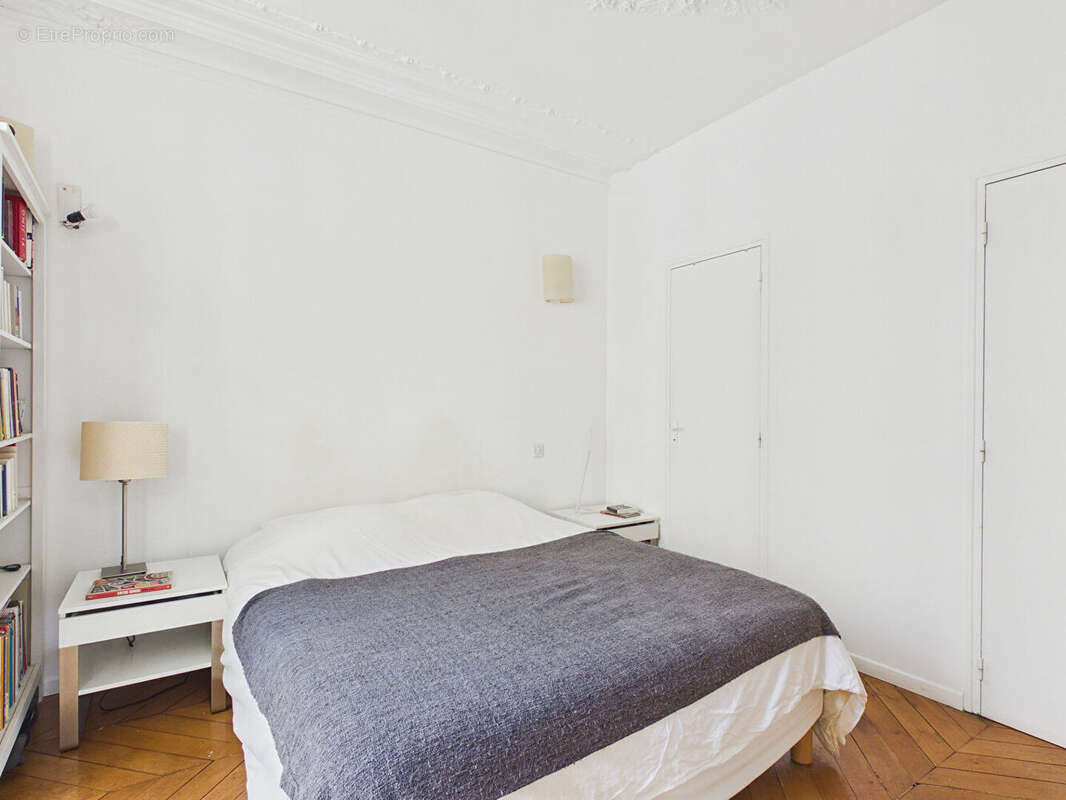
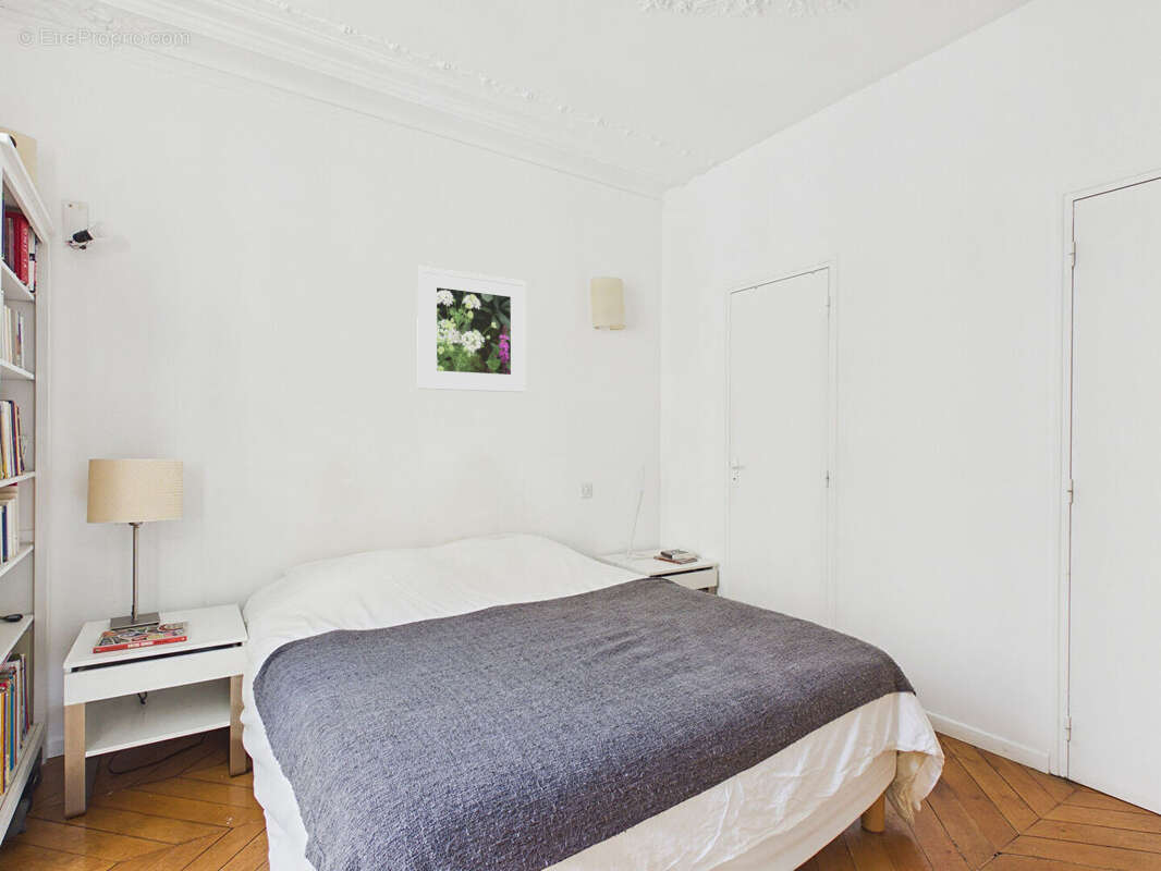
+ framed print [416,266,527,393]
